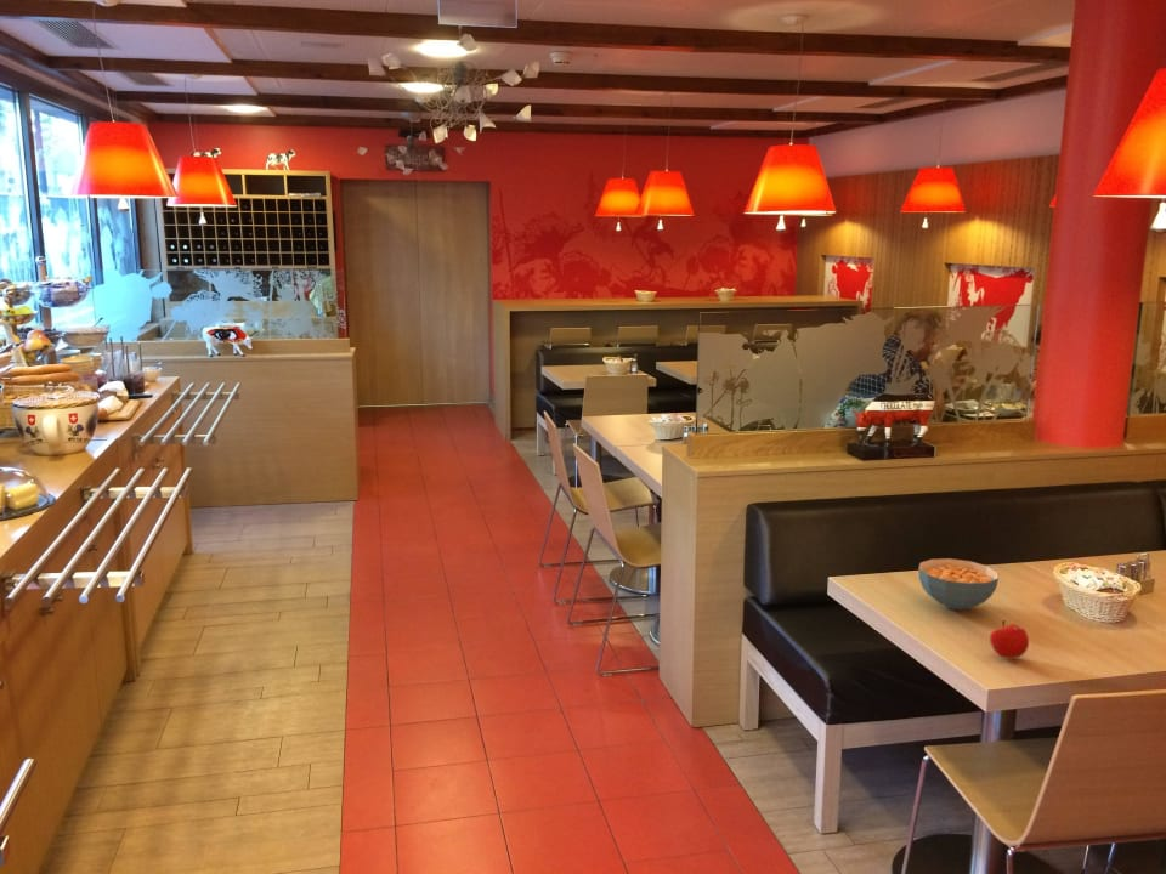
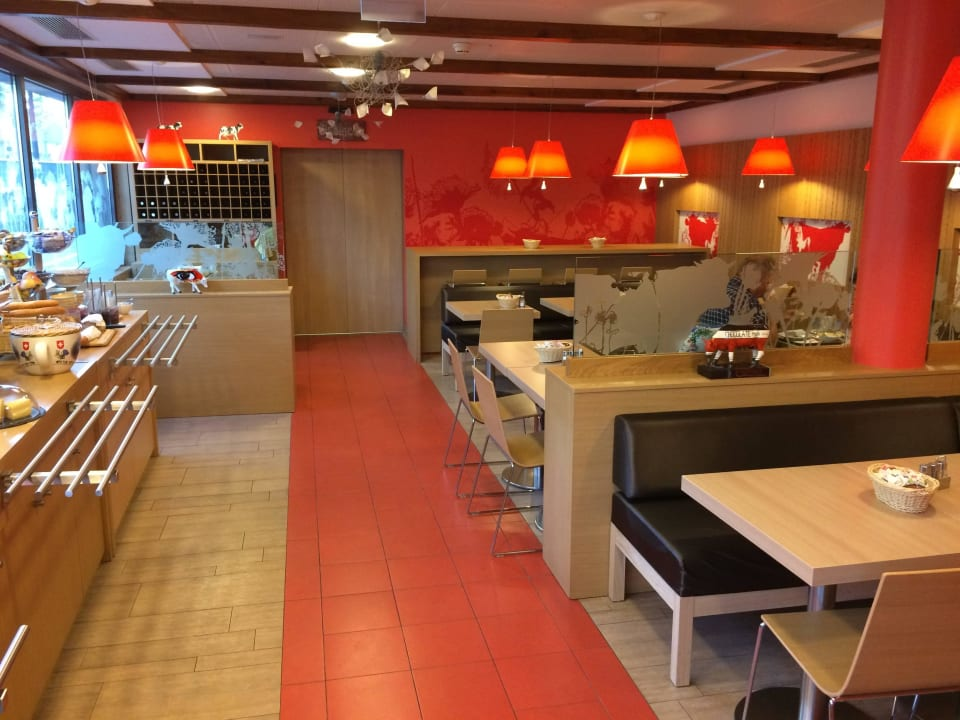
- fruit [989,619,1030,660]
- cereal bowl [917,557,1000,611]
